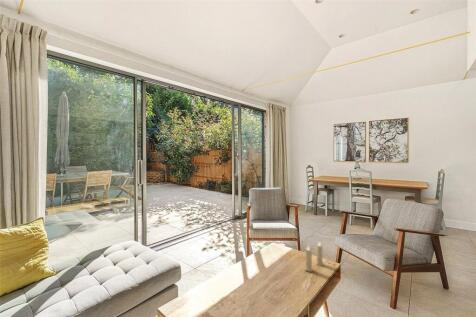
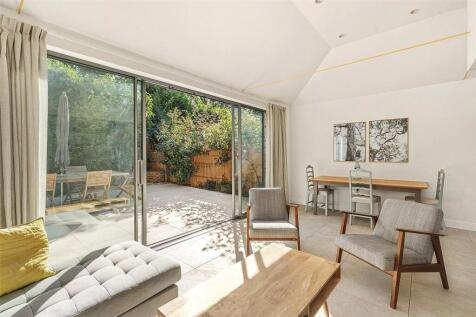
- candle [304,240,325,272]
